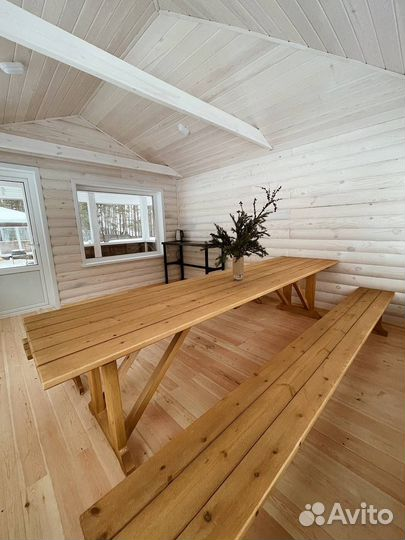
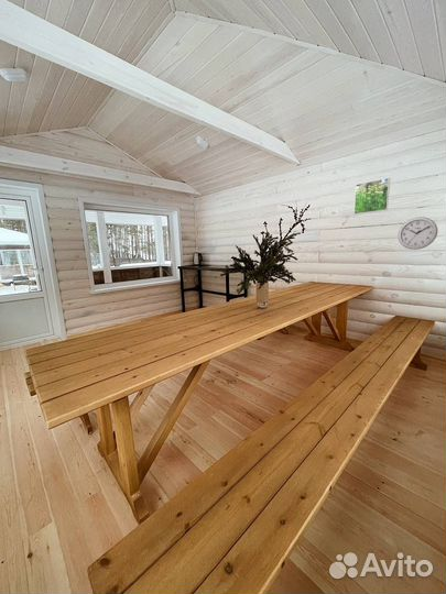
+ wall clock [396,216,438,251]
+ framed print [352,176,391,216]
